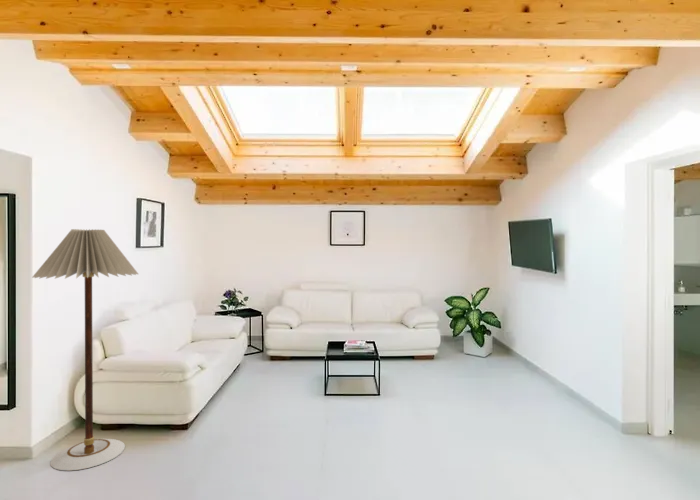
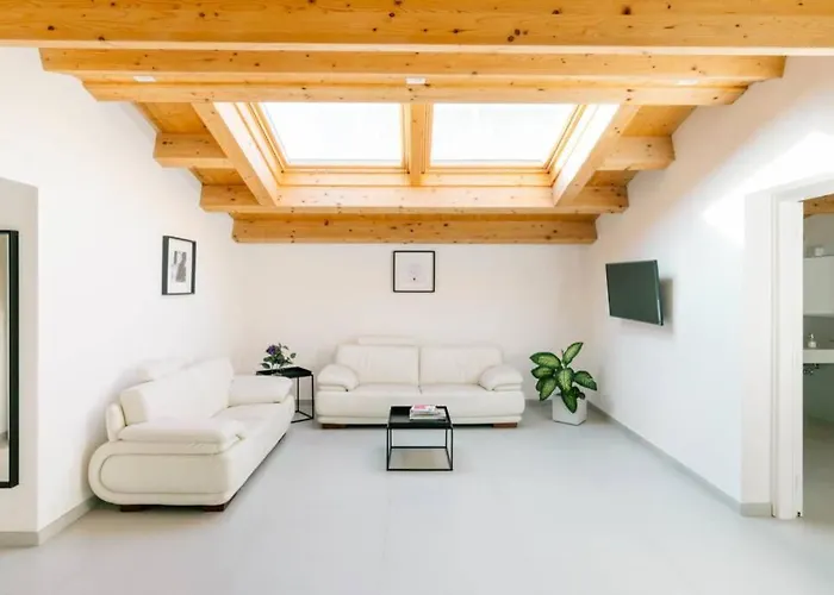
- floor lamp [31,228,139,471]
